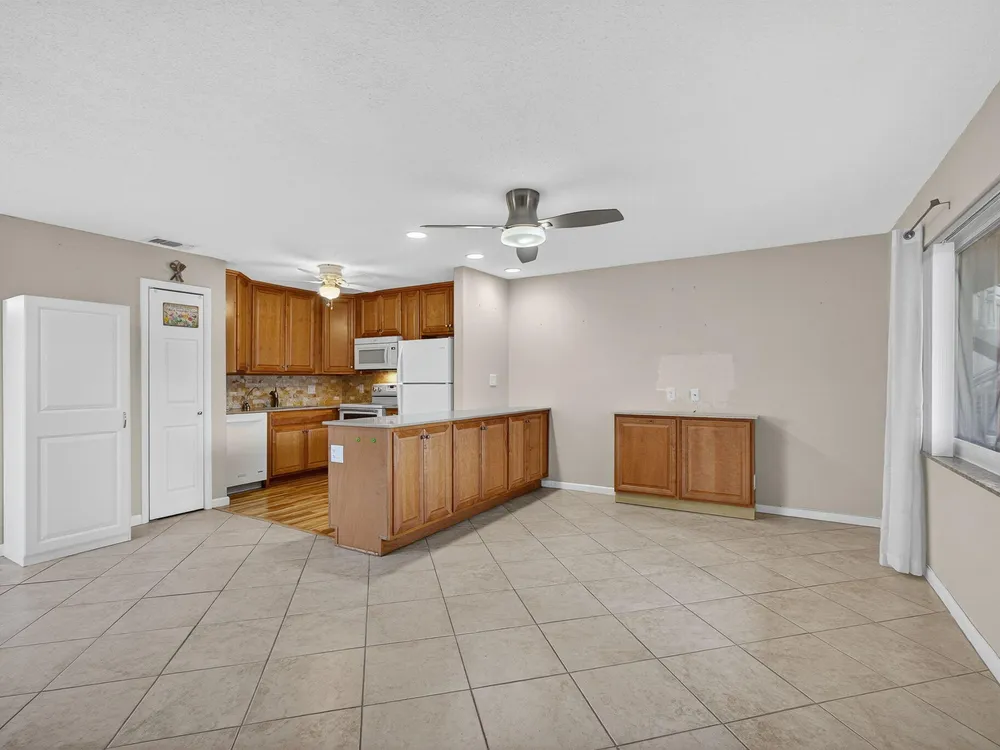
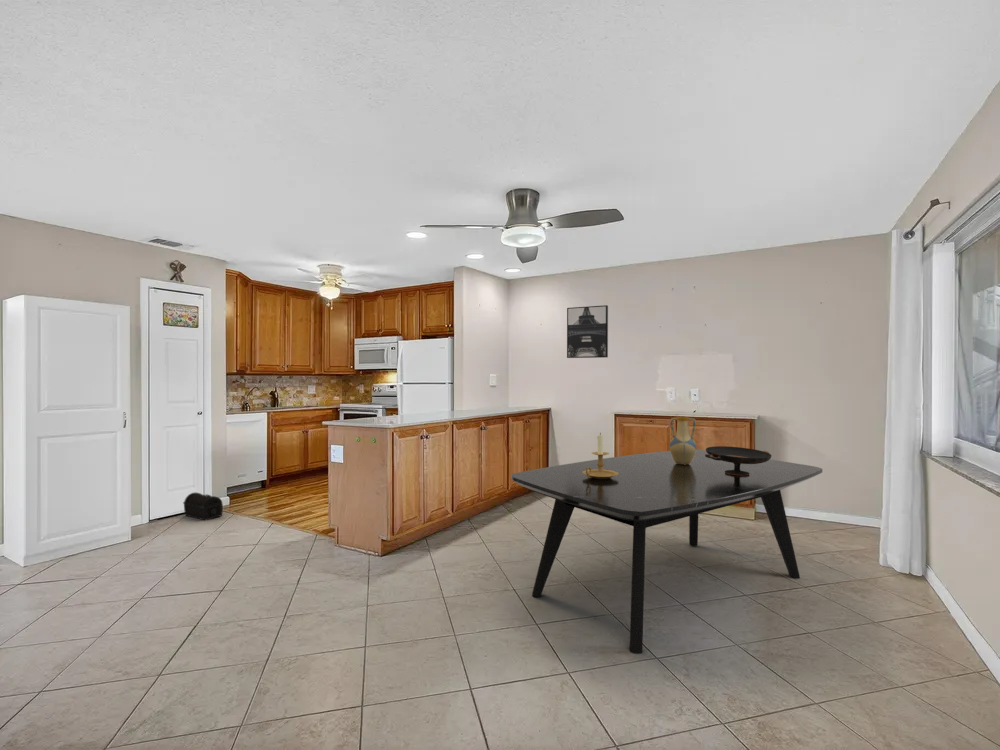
+ decorative bowl [705,445,772,476]
+ treasure chest [182,492,224,522]
+ wall art [566,304,609,359]
+ vase [668,416,697,465]
+ candle holder [582,432,619,479]
+ dining table [510,448,823,655]
